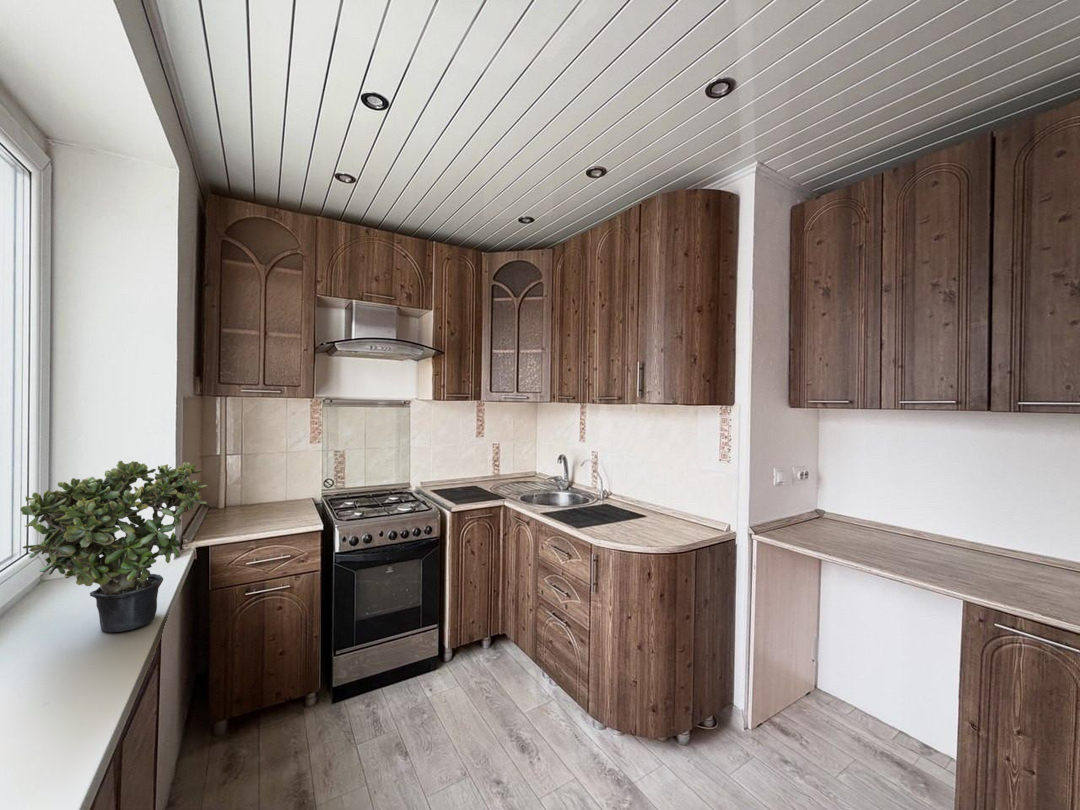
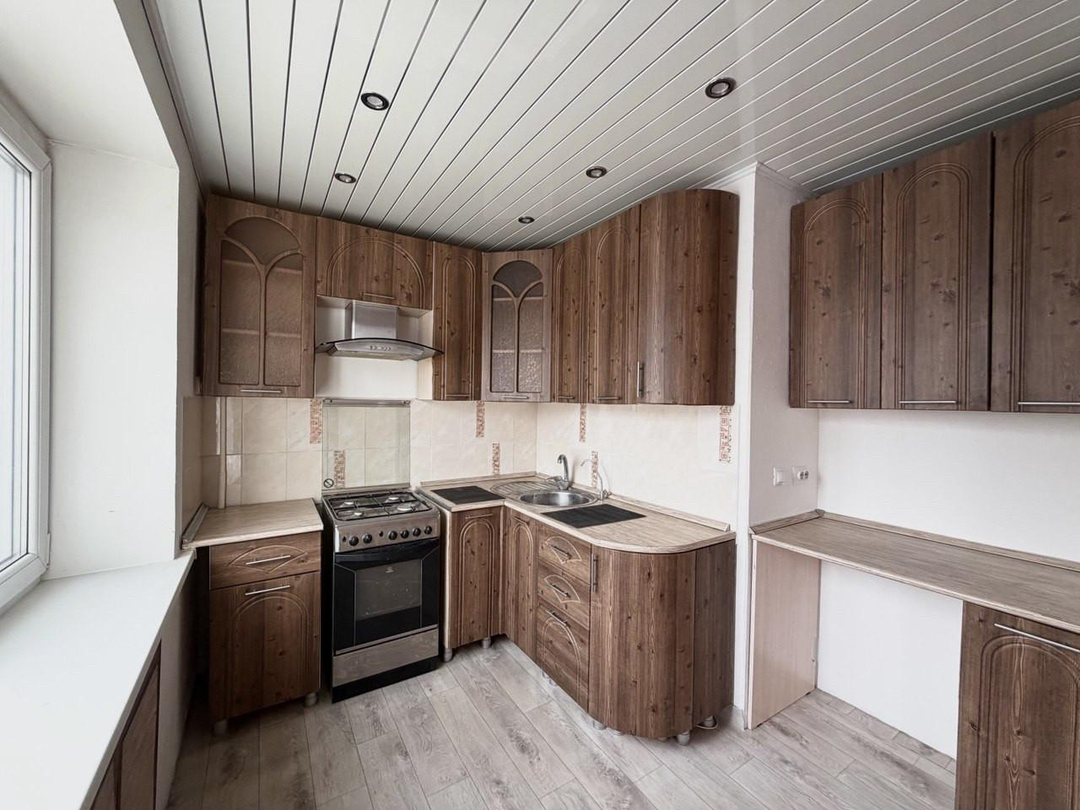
- potted plant [19,460,208,633]
